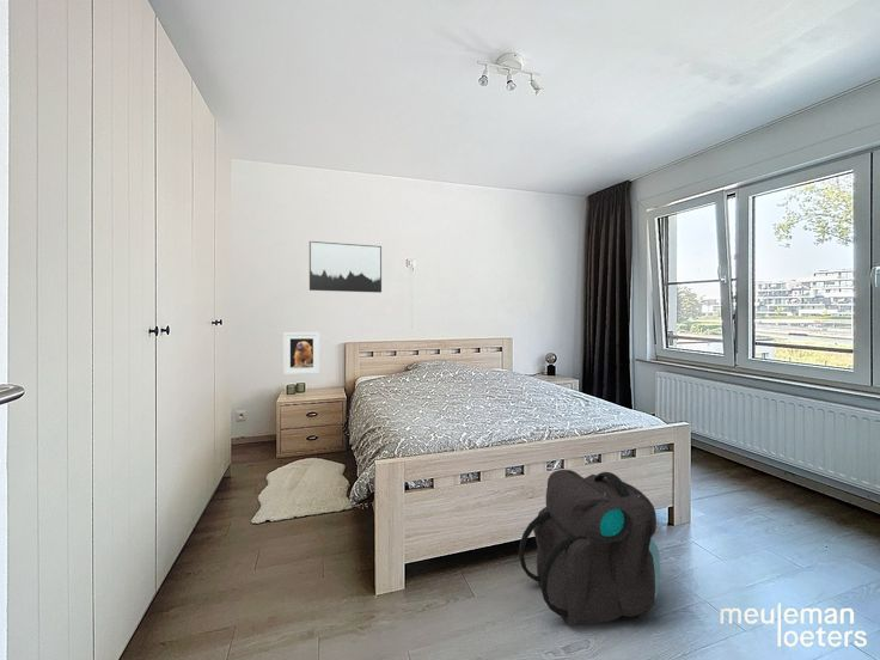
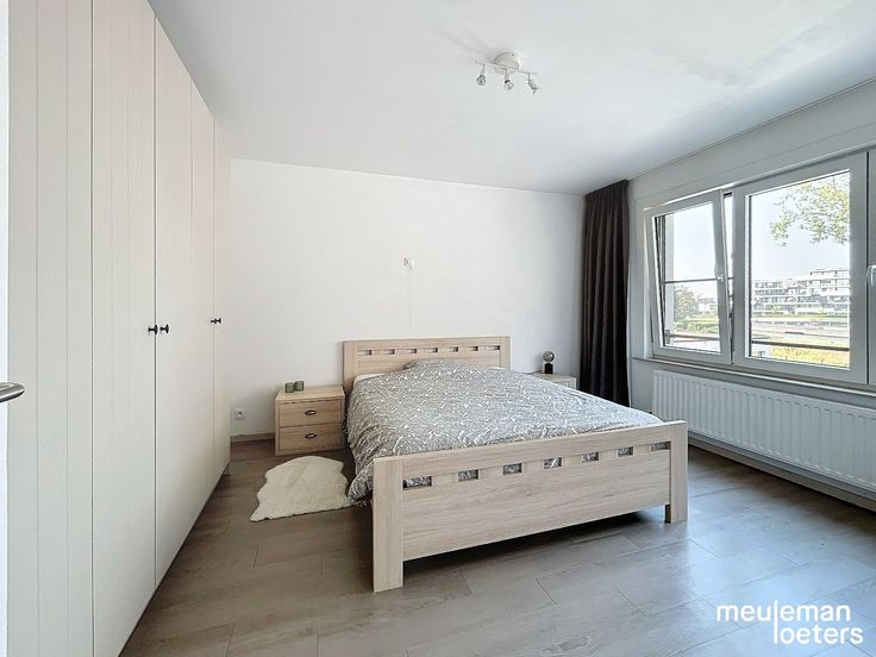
- backpack [518,469,661,627]
- wall art [308,240,383,294]
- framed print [282,331,320,375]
